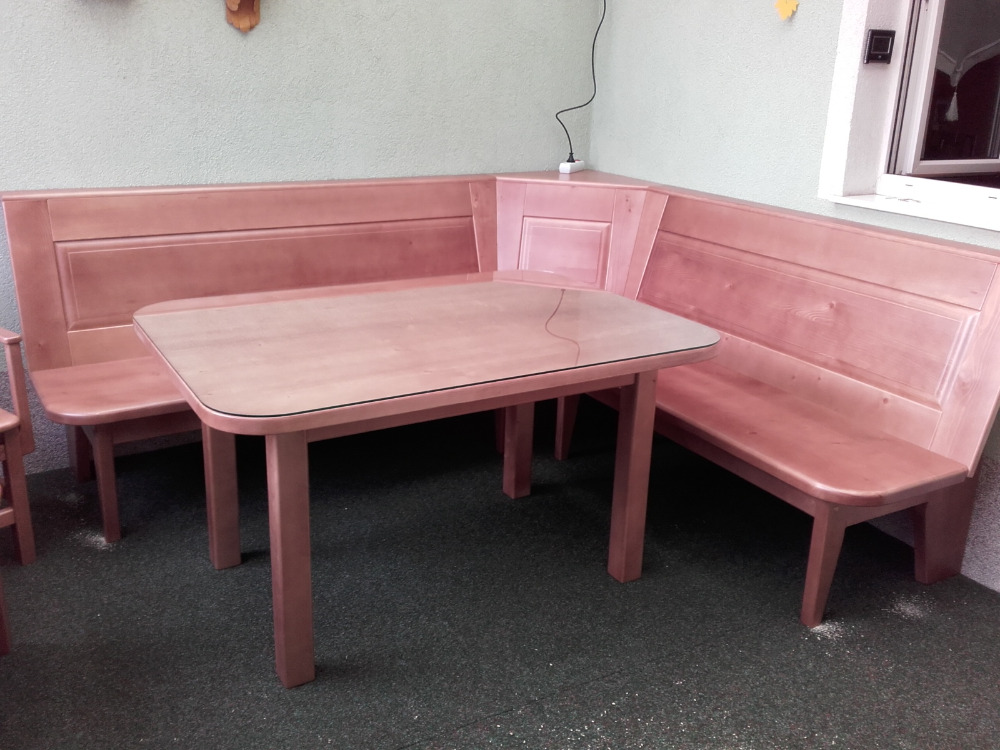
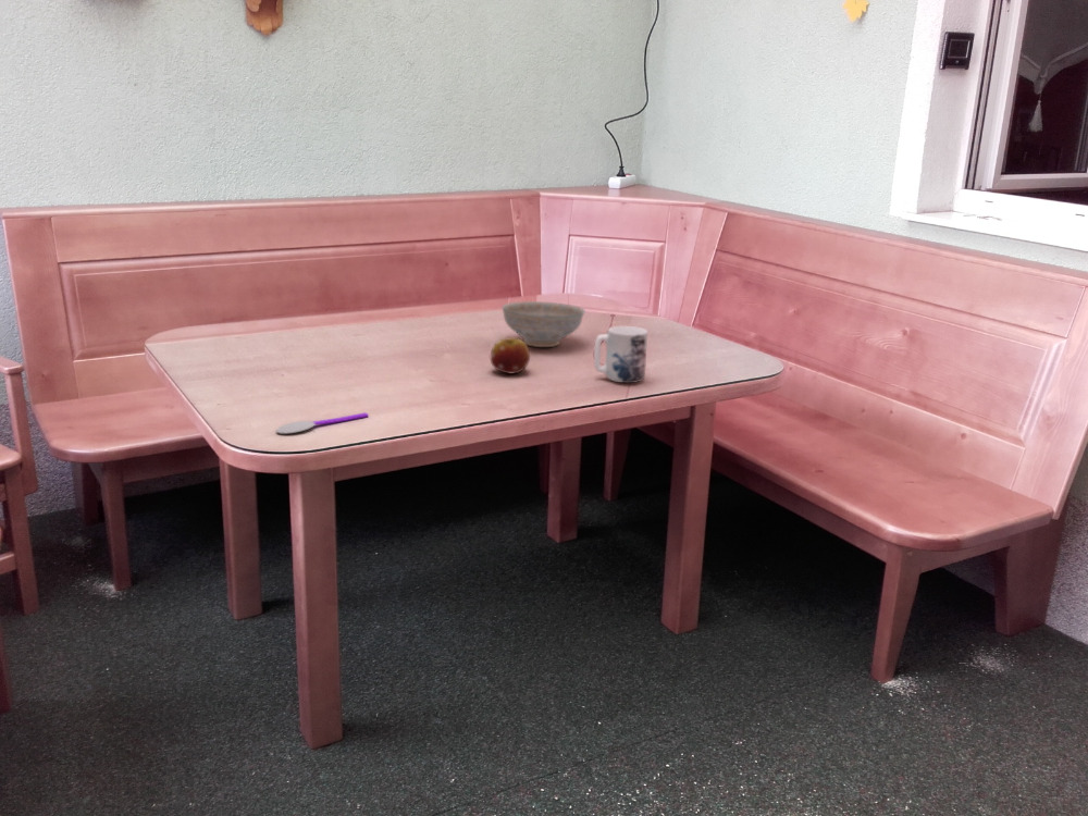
+ mug [593,325,648,384]
+ decorative bowl [500,300,586,348]
+ fruit [490,337,531,375]
+ spoon [275,411,369,435]
